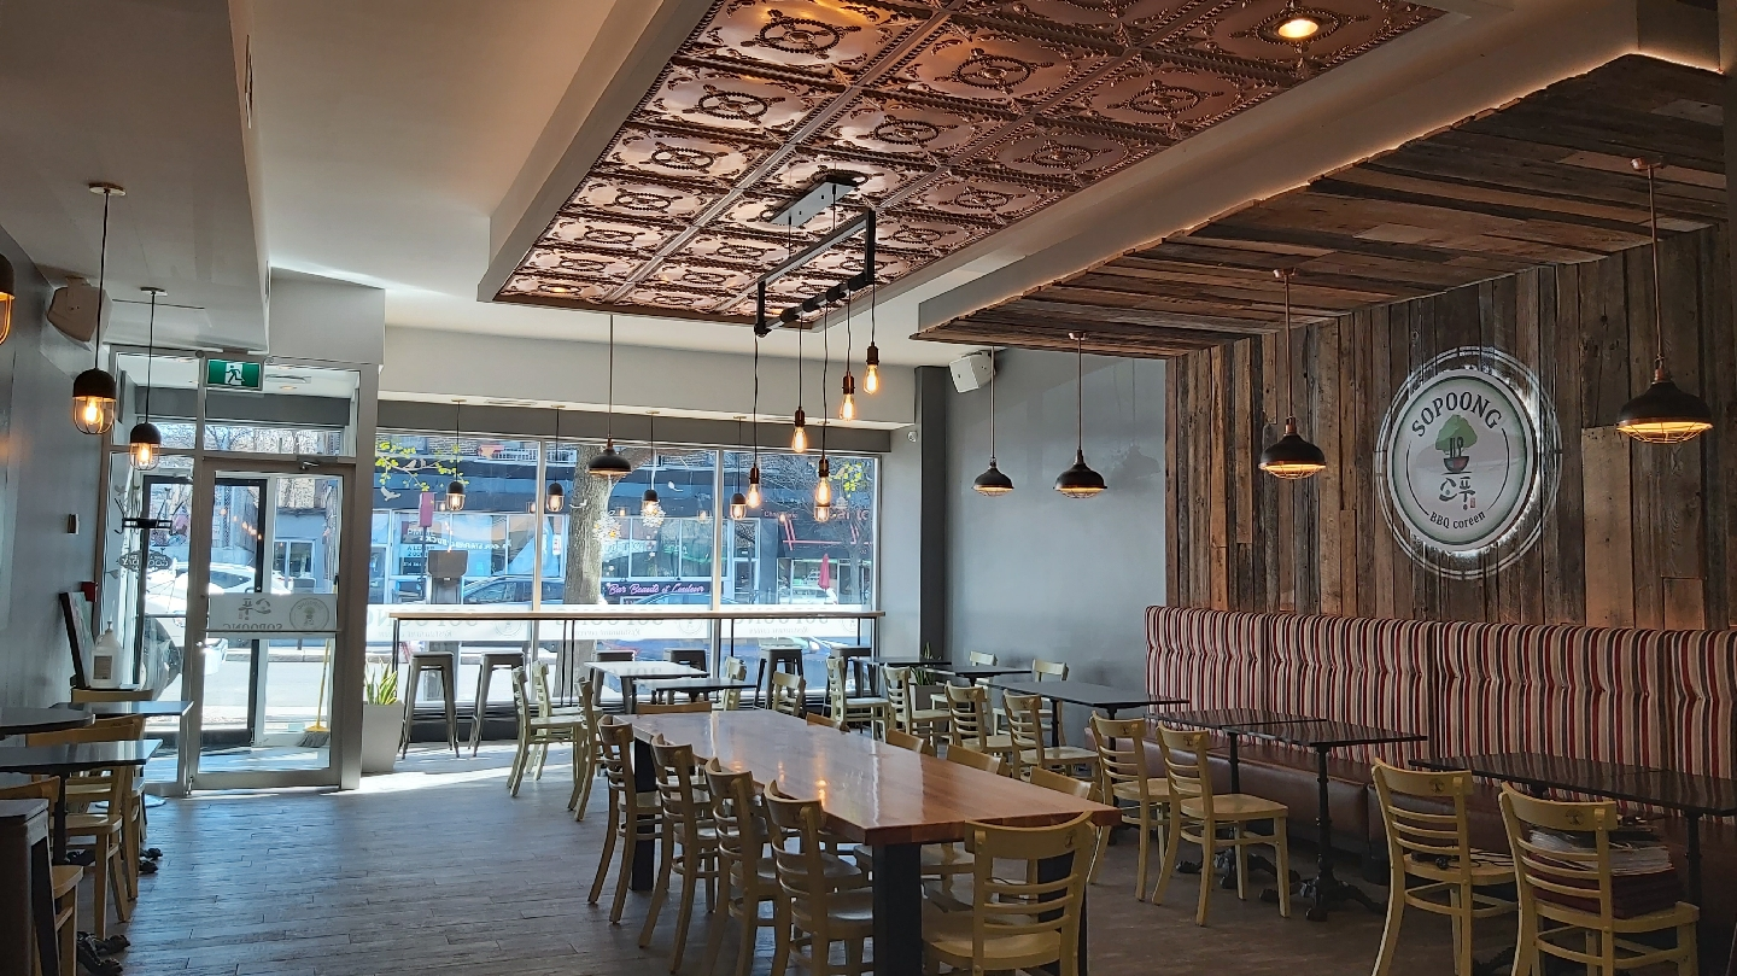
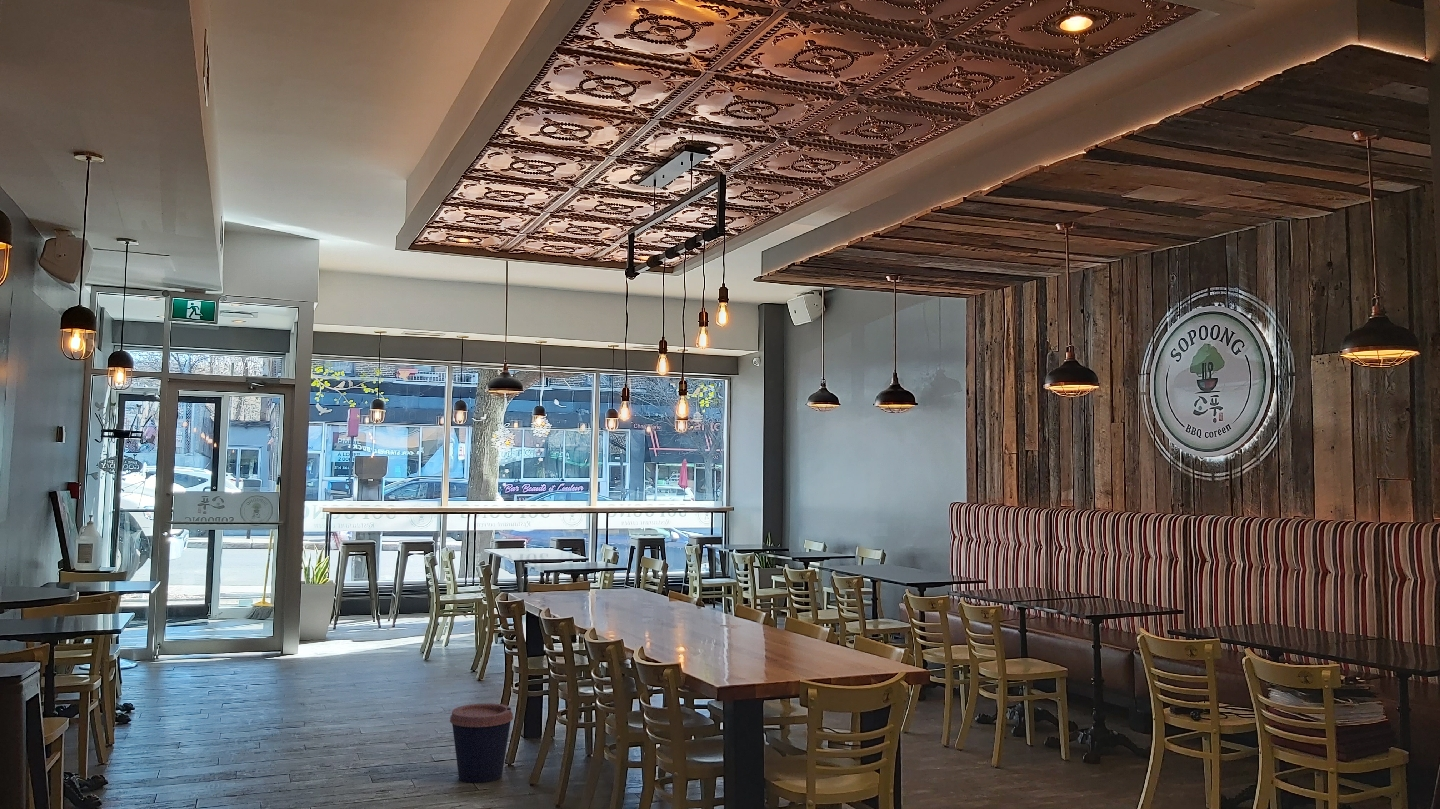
+ coffee cup [449,702,514,784]
